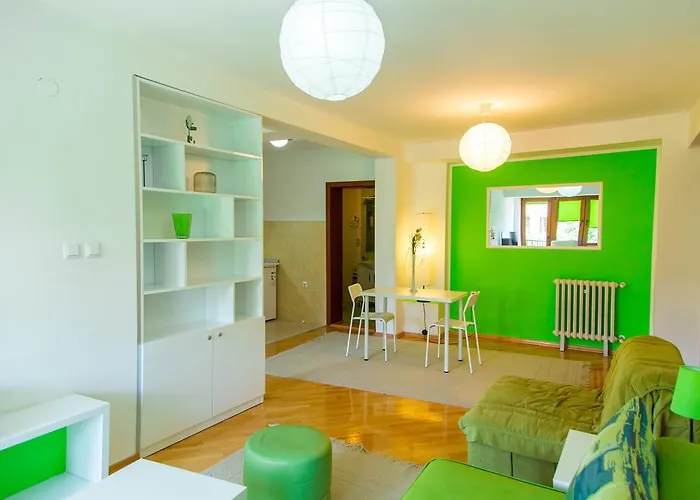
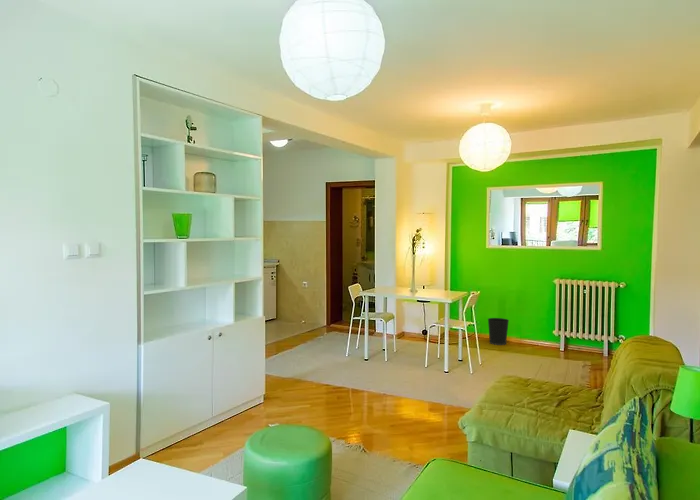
+ wastebasket [487,317,510,346]
